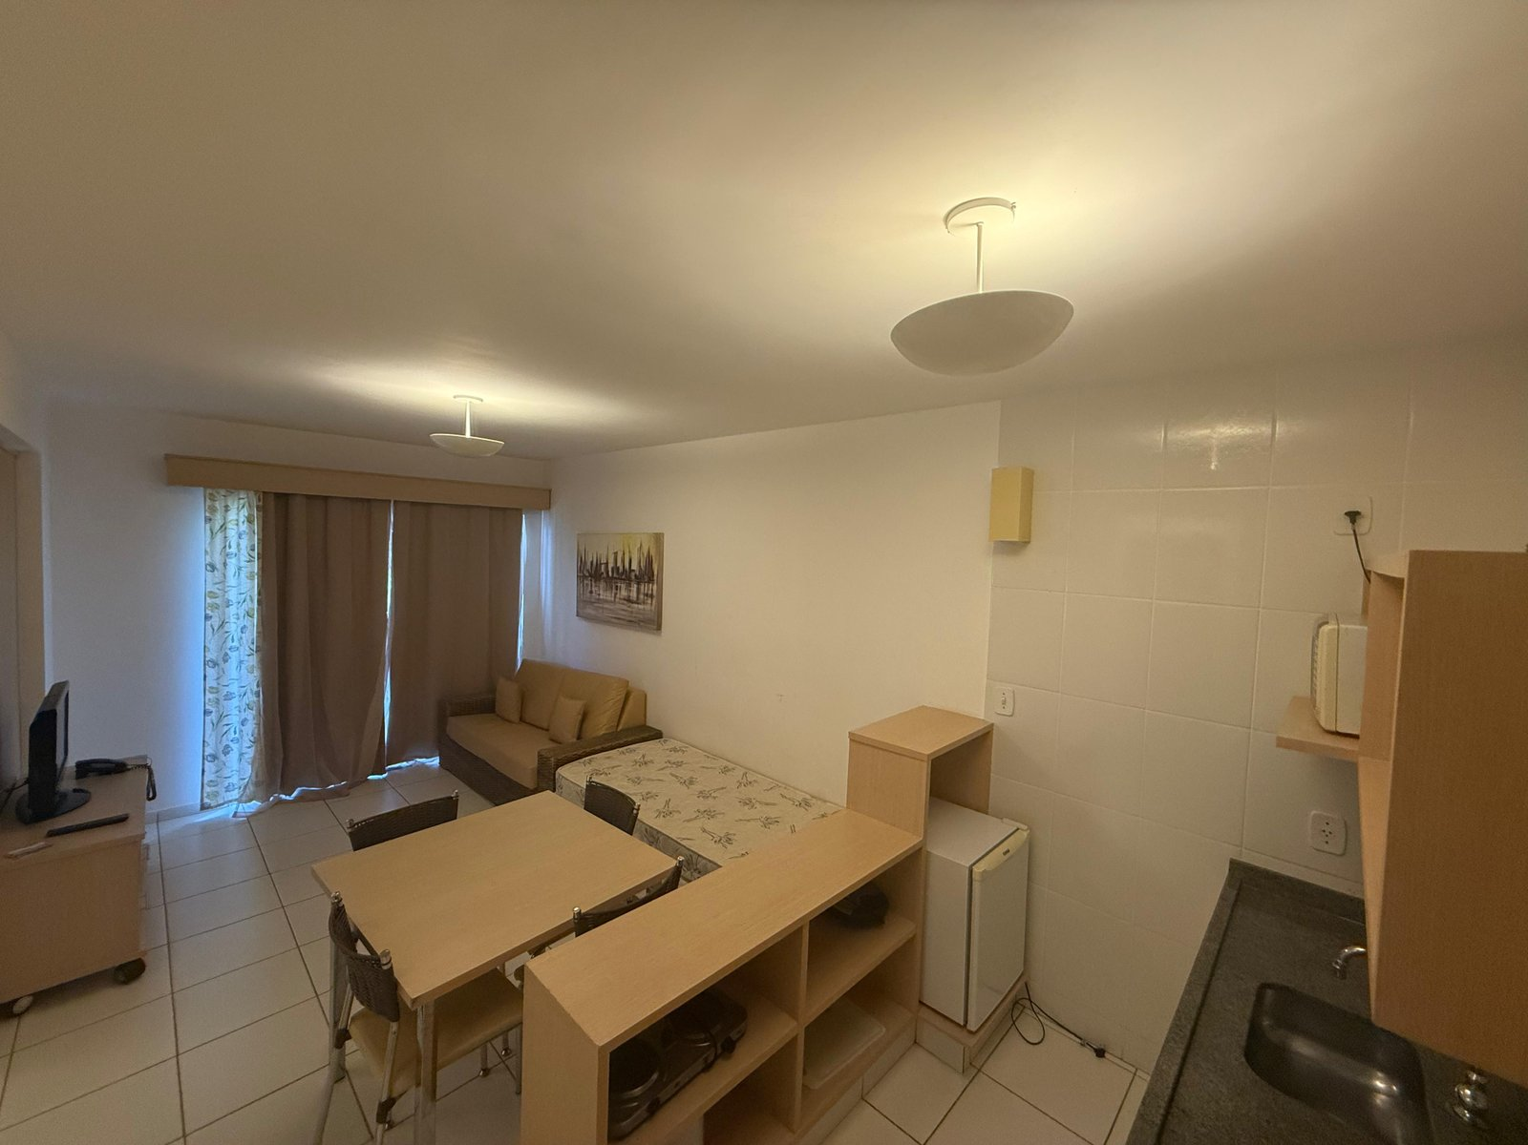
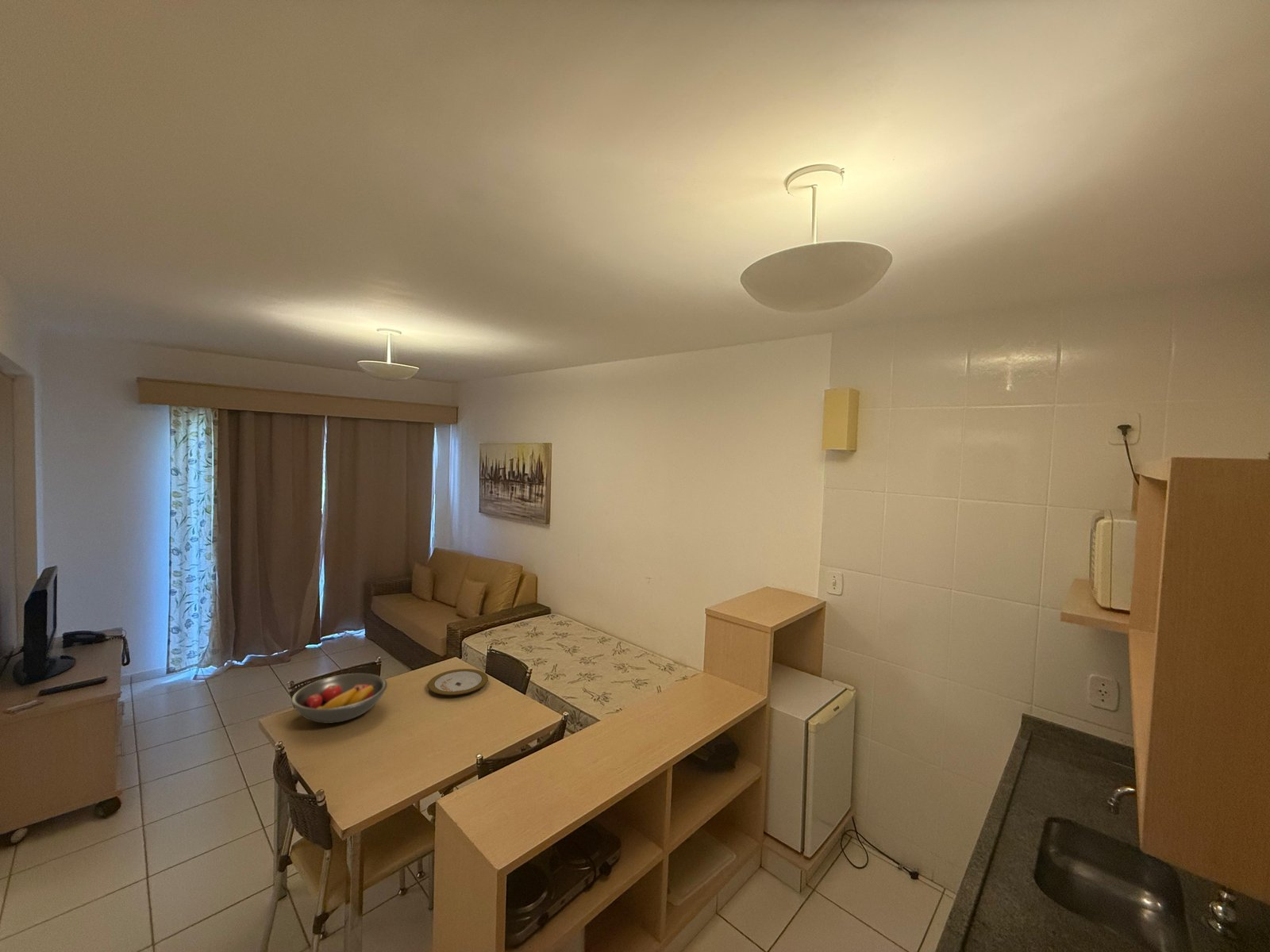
+ fruit bowl [291,673,388,724]
+ plate [427,668,489,696]
